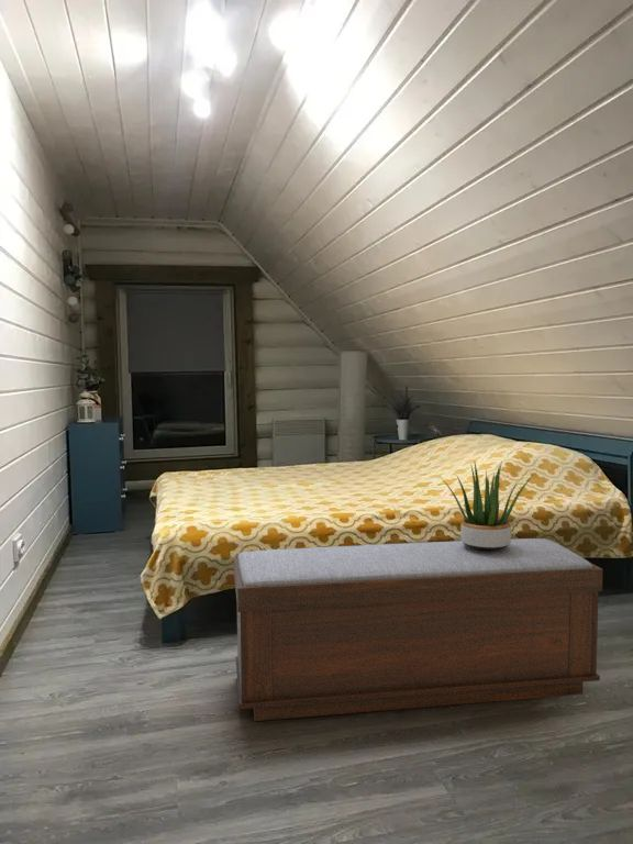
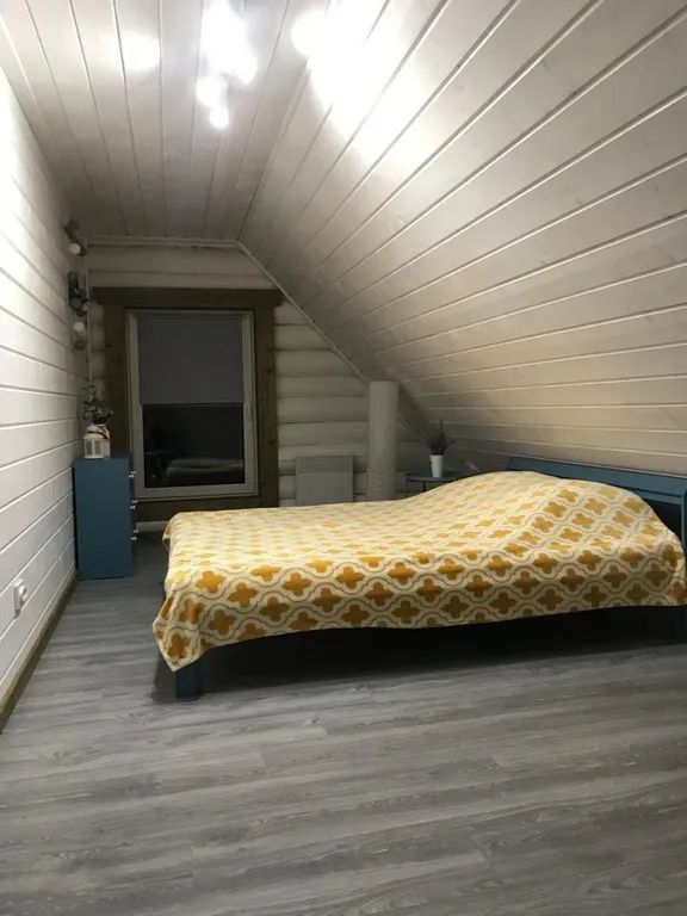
- bench [233,537,603,722]
- potted plant [438,460,533,551]
